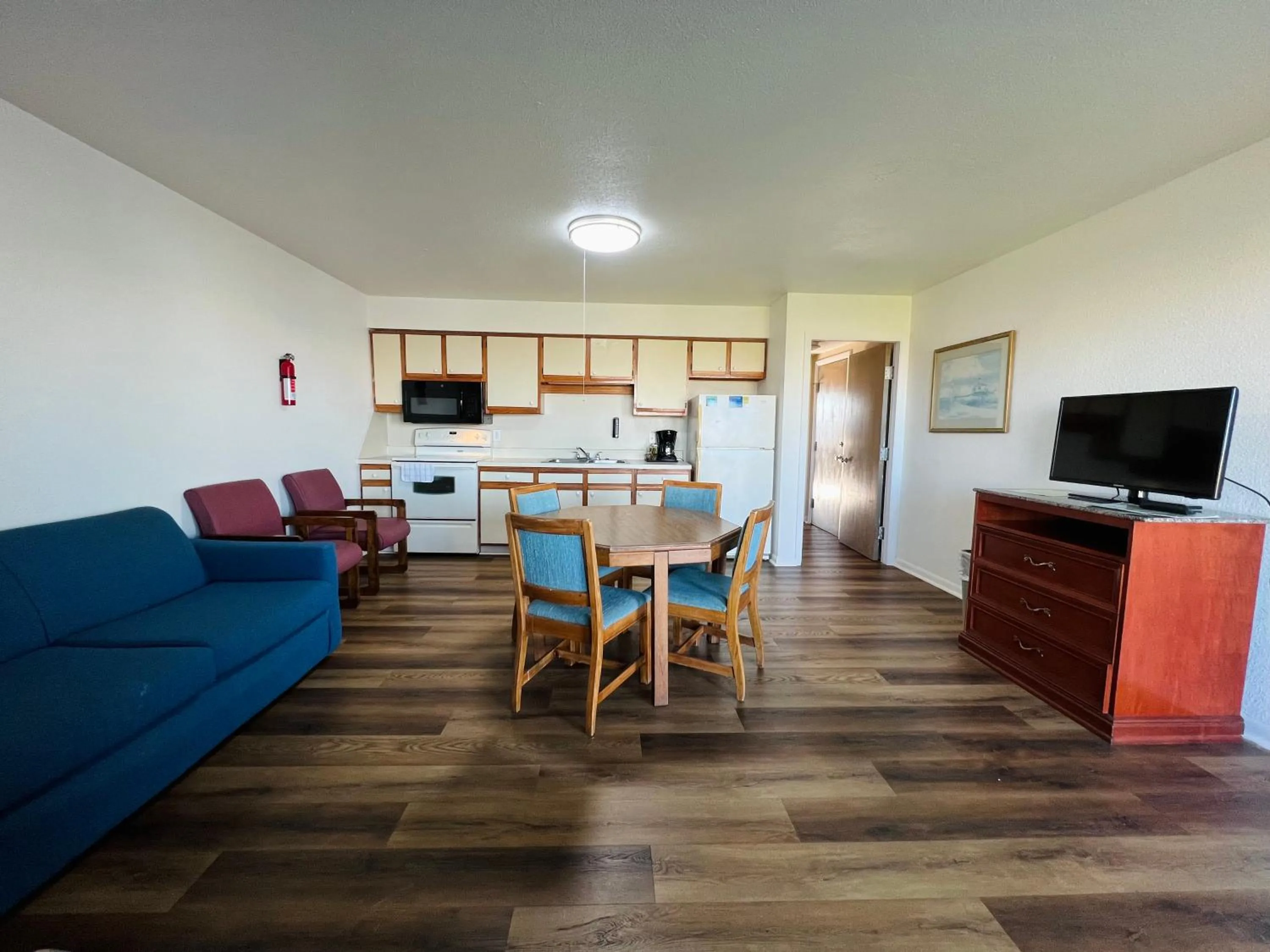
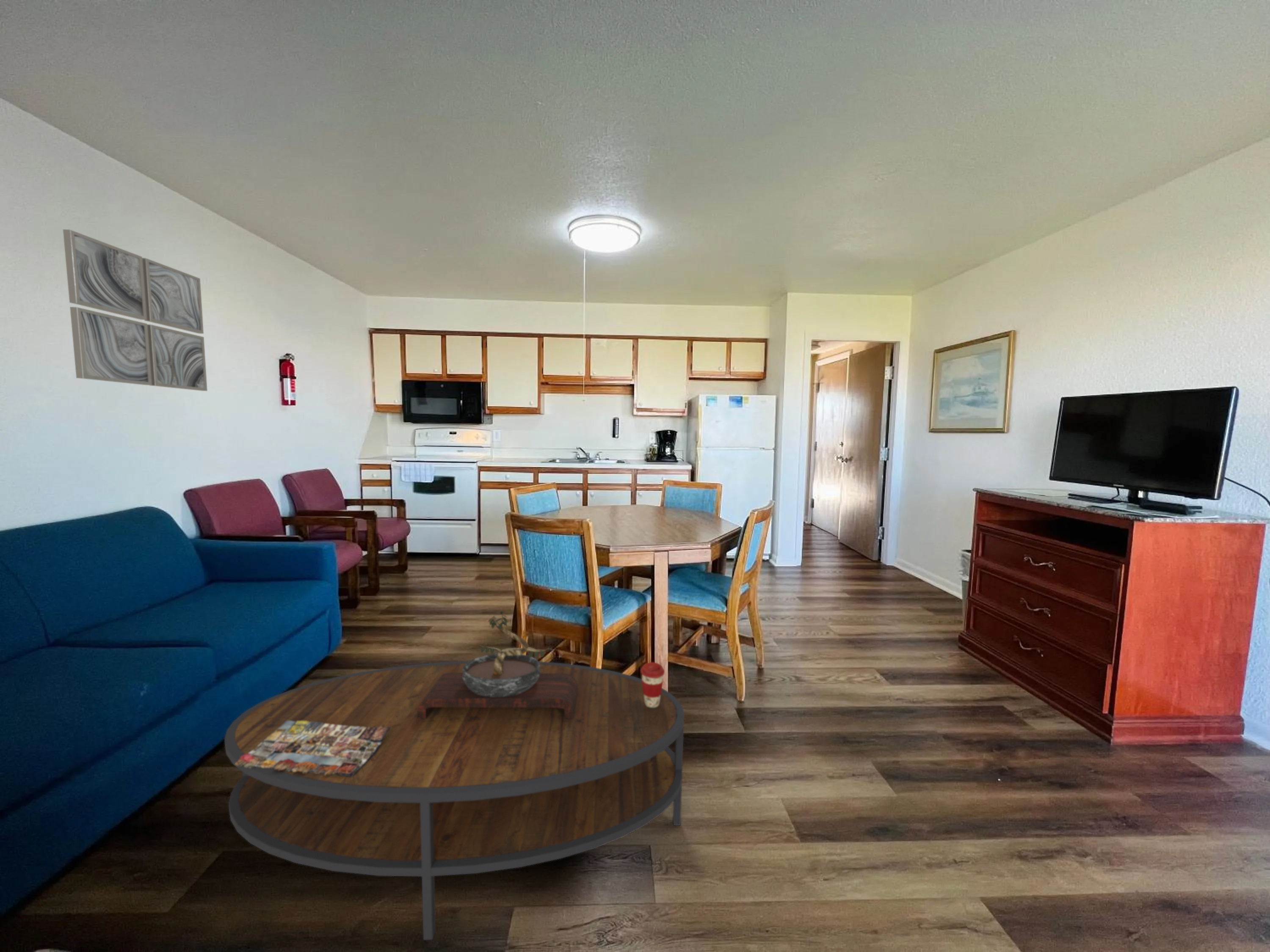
+ wall art [63,229,208,391]
+ magazine [235,721,390,777]
+ coffee table [224,660,685,941]
+ bonsai tree [417,611,577,720]
+ coffee cup [640,662,665,707]
